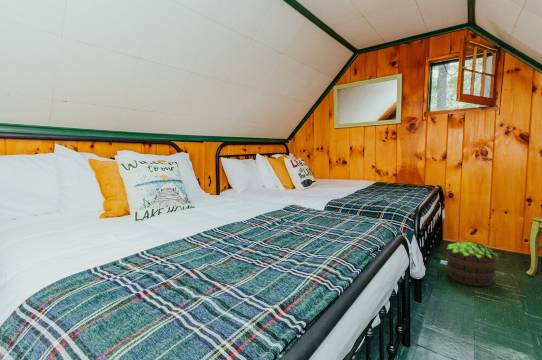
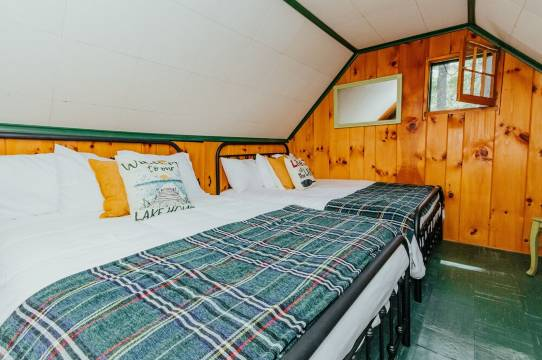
- potted plant [446,241,498,287]
